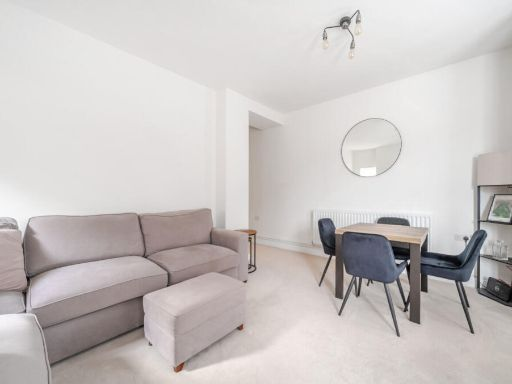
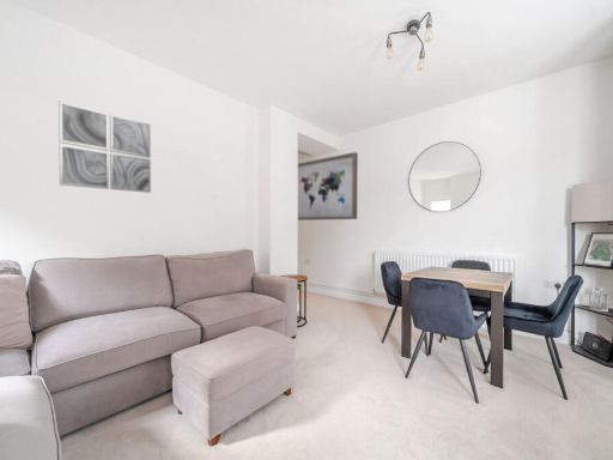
+ wall art [297,151,359,222]
+ wall art [57,101,152,194]
